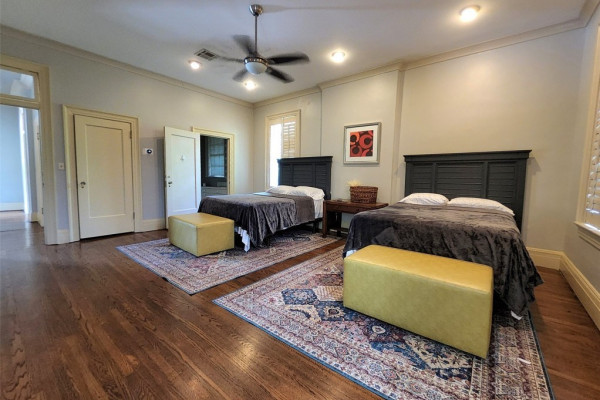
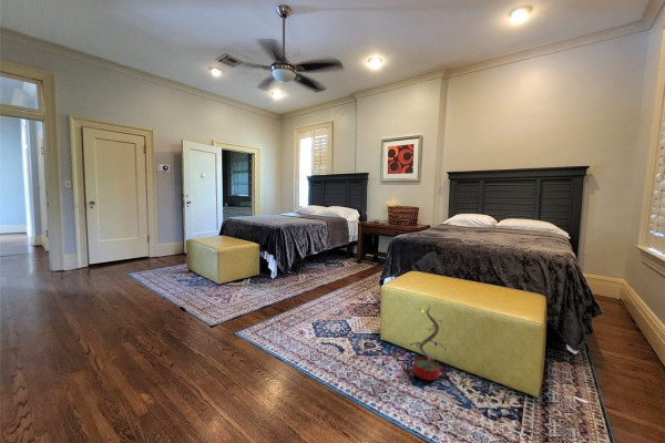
+ decorative plant [409,306,448,381]
